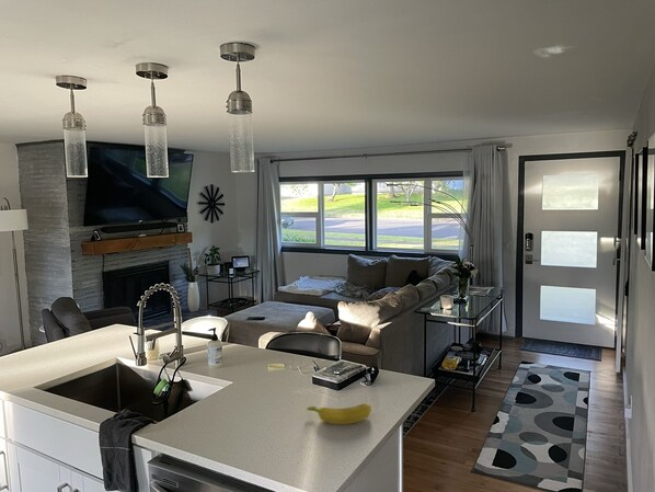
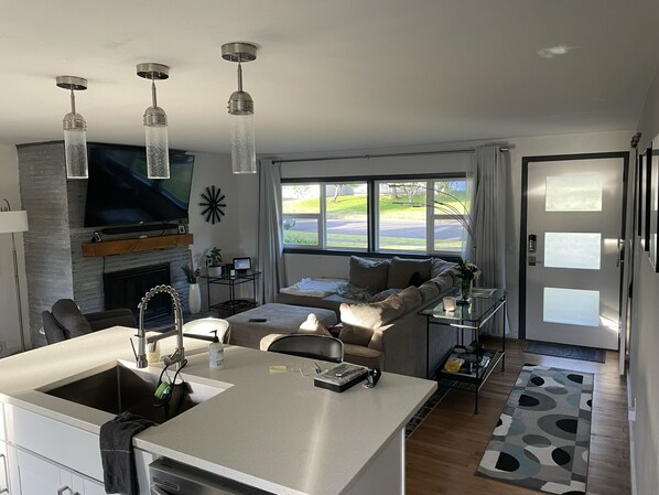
- banana [306,402,372,425]
